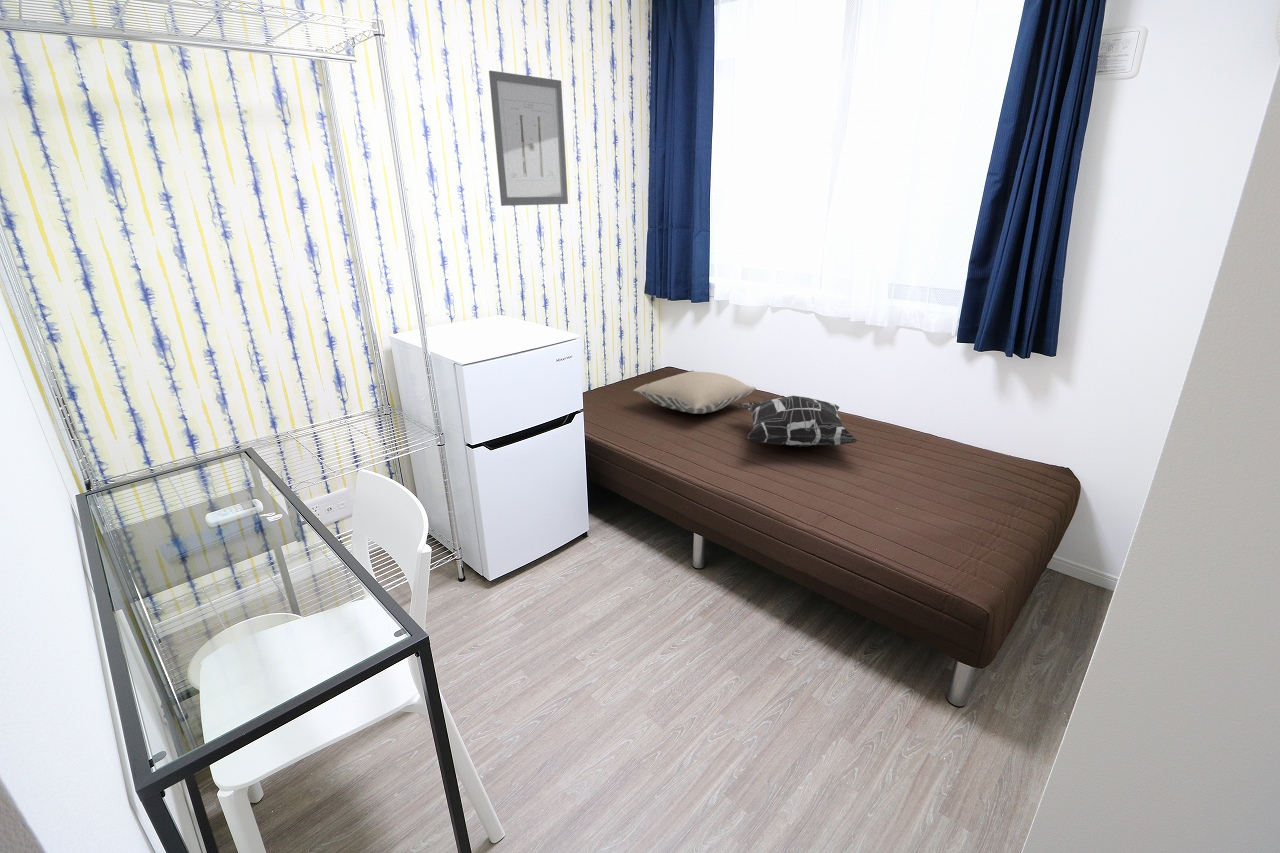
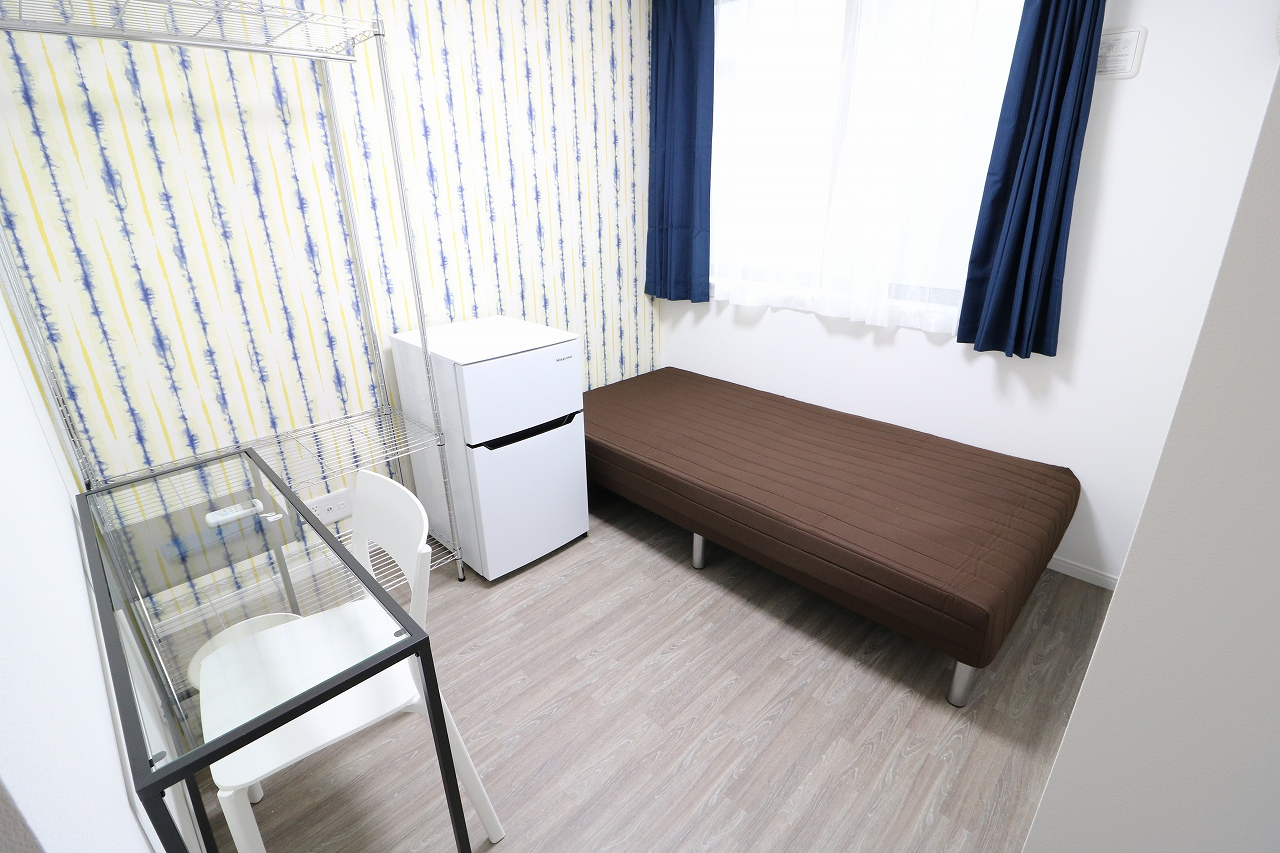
- pillow [632,370,757,415]
- wall art [488,70,569,207]
- decorative pillow [737,395,859,448]
